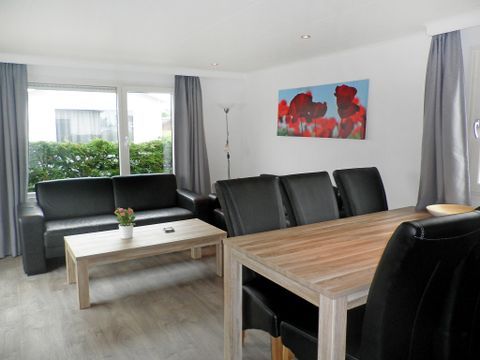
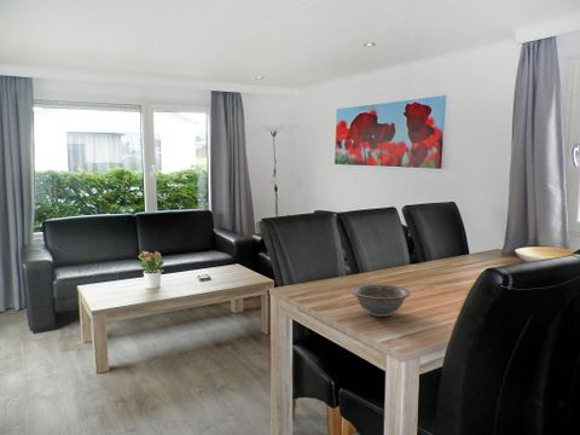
+ decorative bowl [349,283,412,318]
